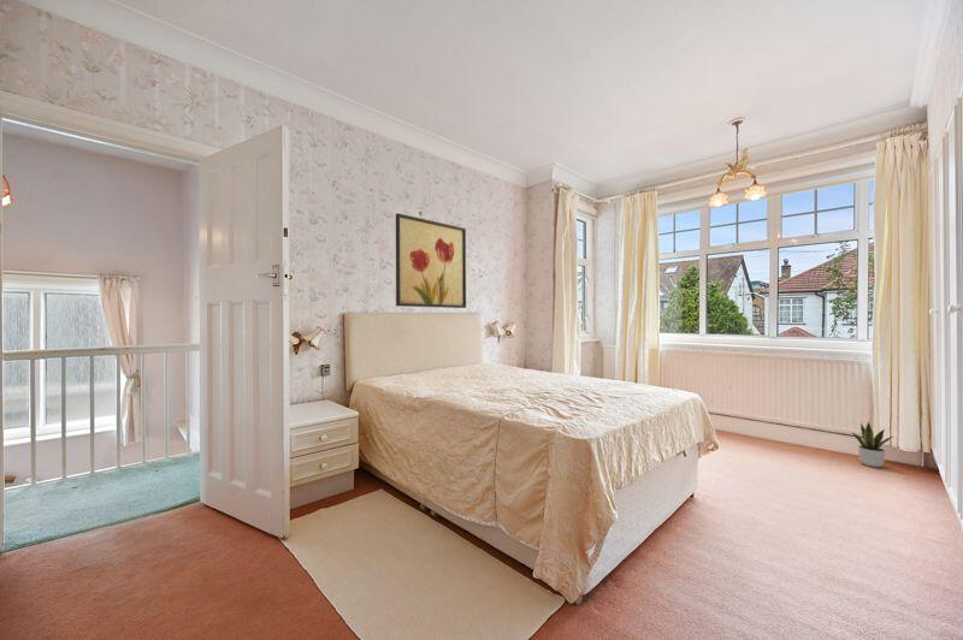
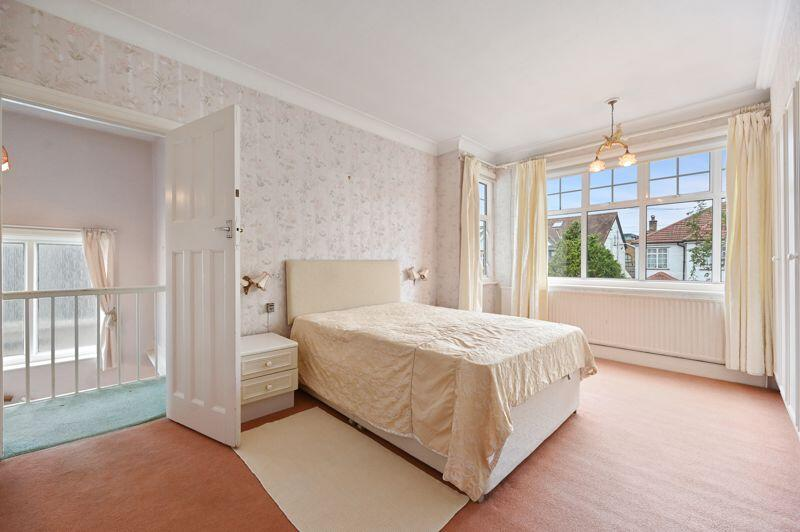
- potted plant [850,421,893,468]
- wall art [395,212,467,309]
